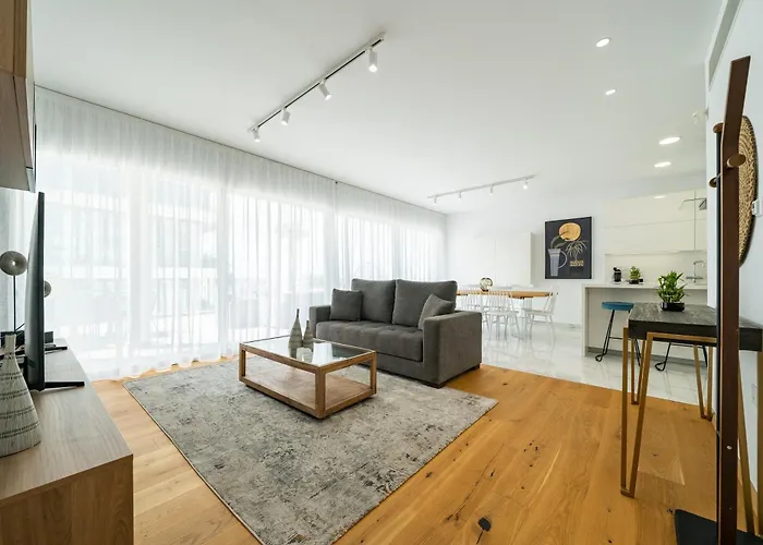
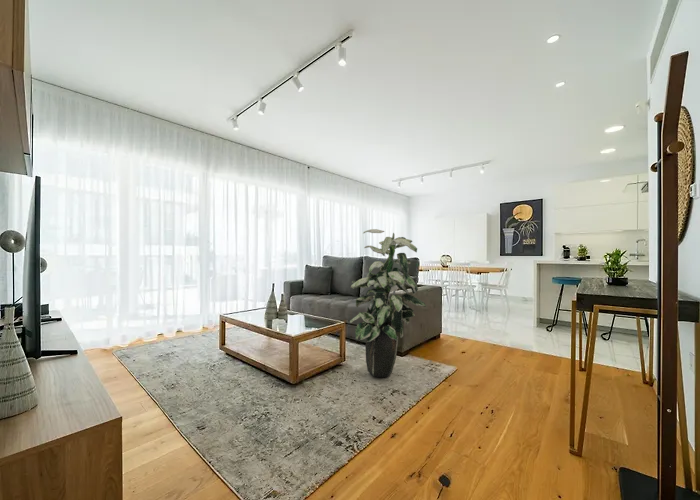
+ indoor plant [349,228,427,378]
